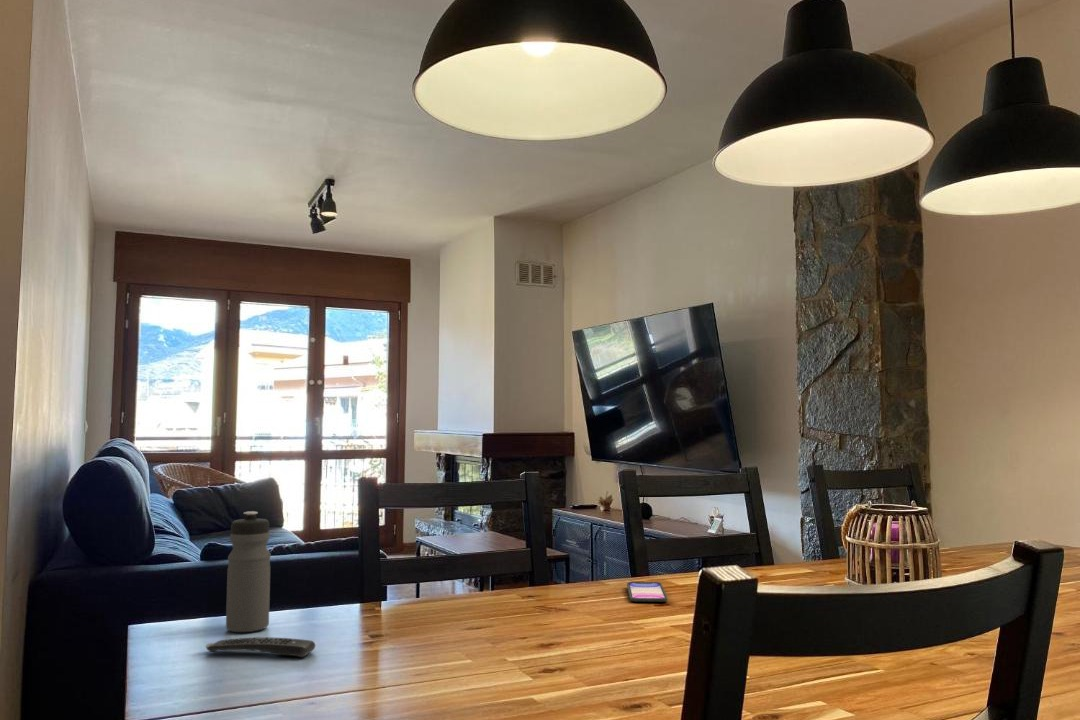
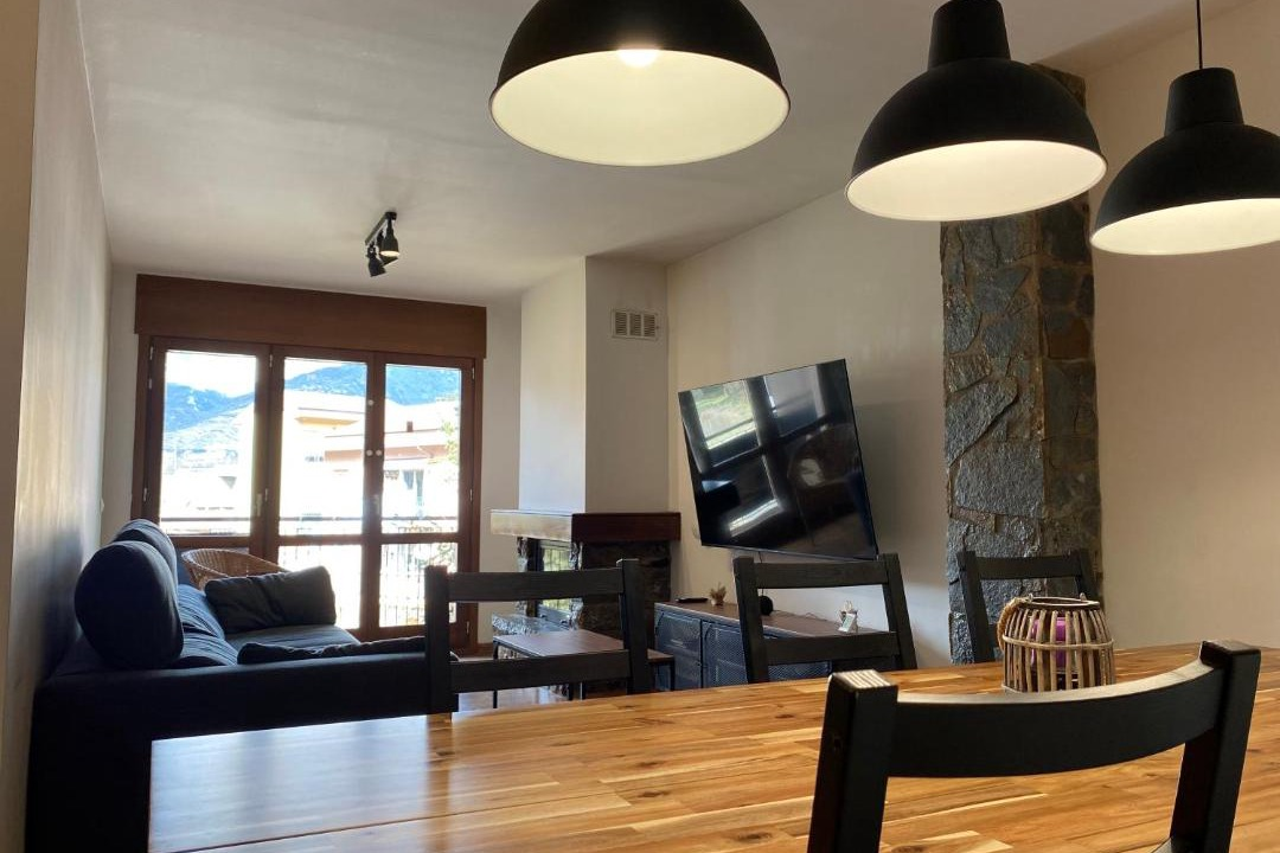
- water bottle [225,510,272,633]
- smartphone [626,581,669,603]
- remote control [205,636,316,658]
